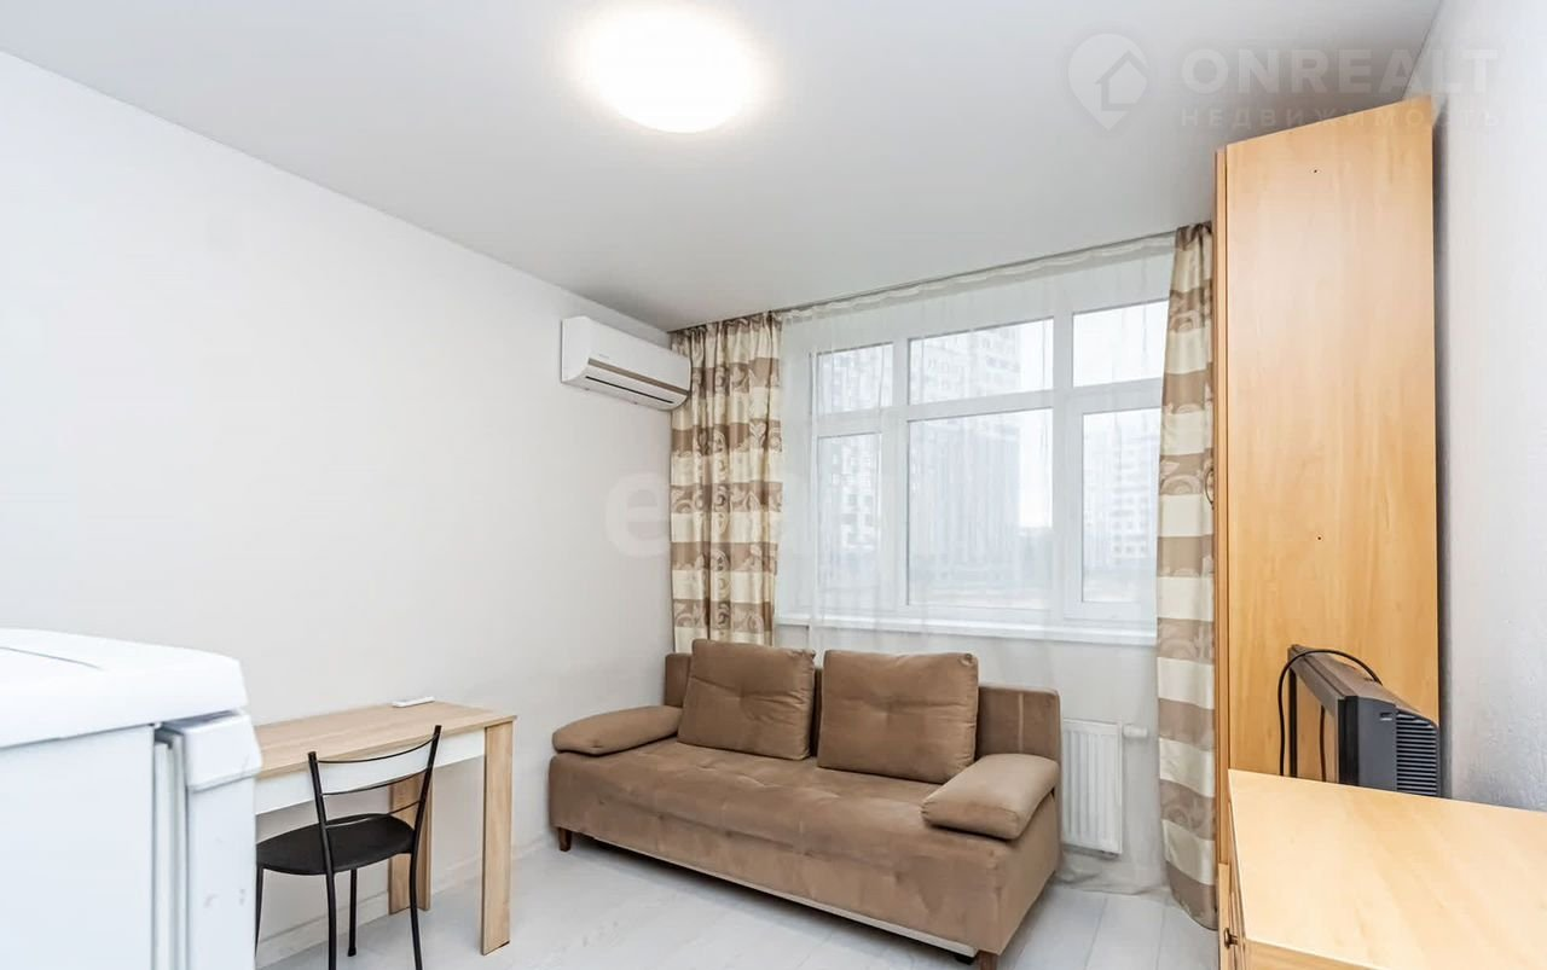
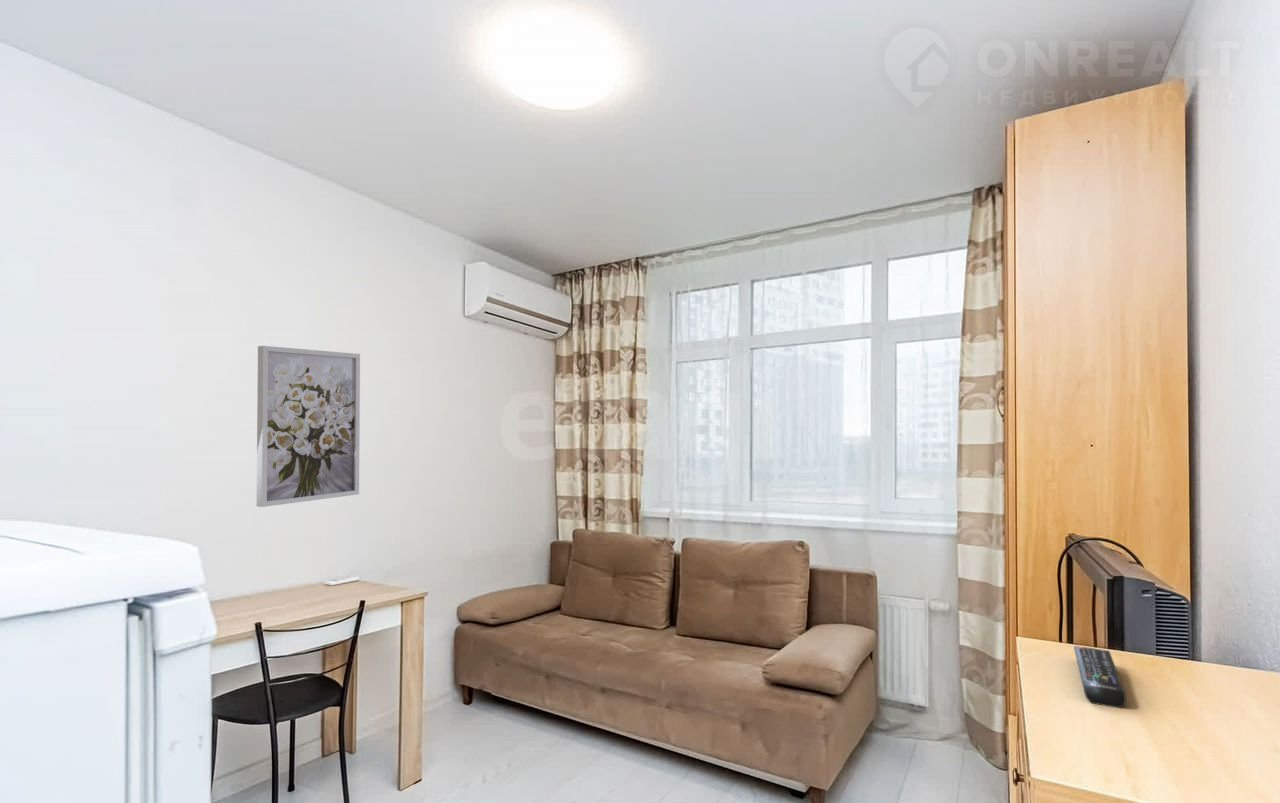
+ remote control [1073,645,1127,709]
+ wall art [256,345,361,508]
